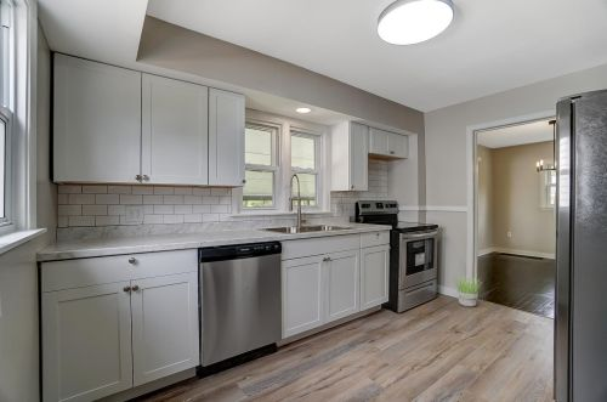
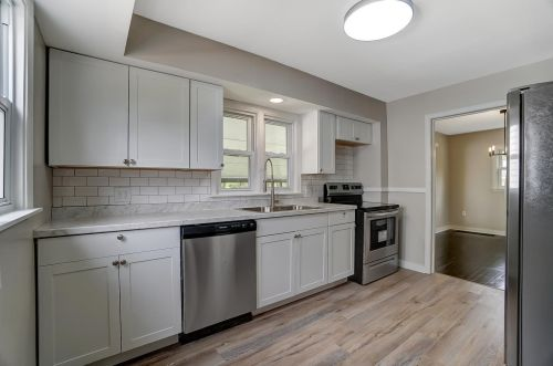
- potted plant [452,276,482,307]
